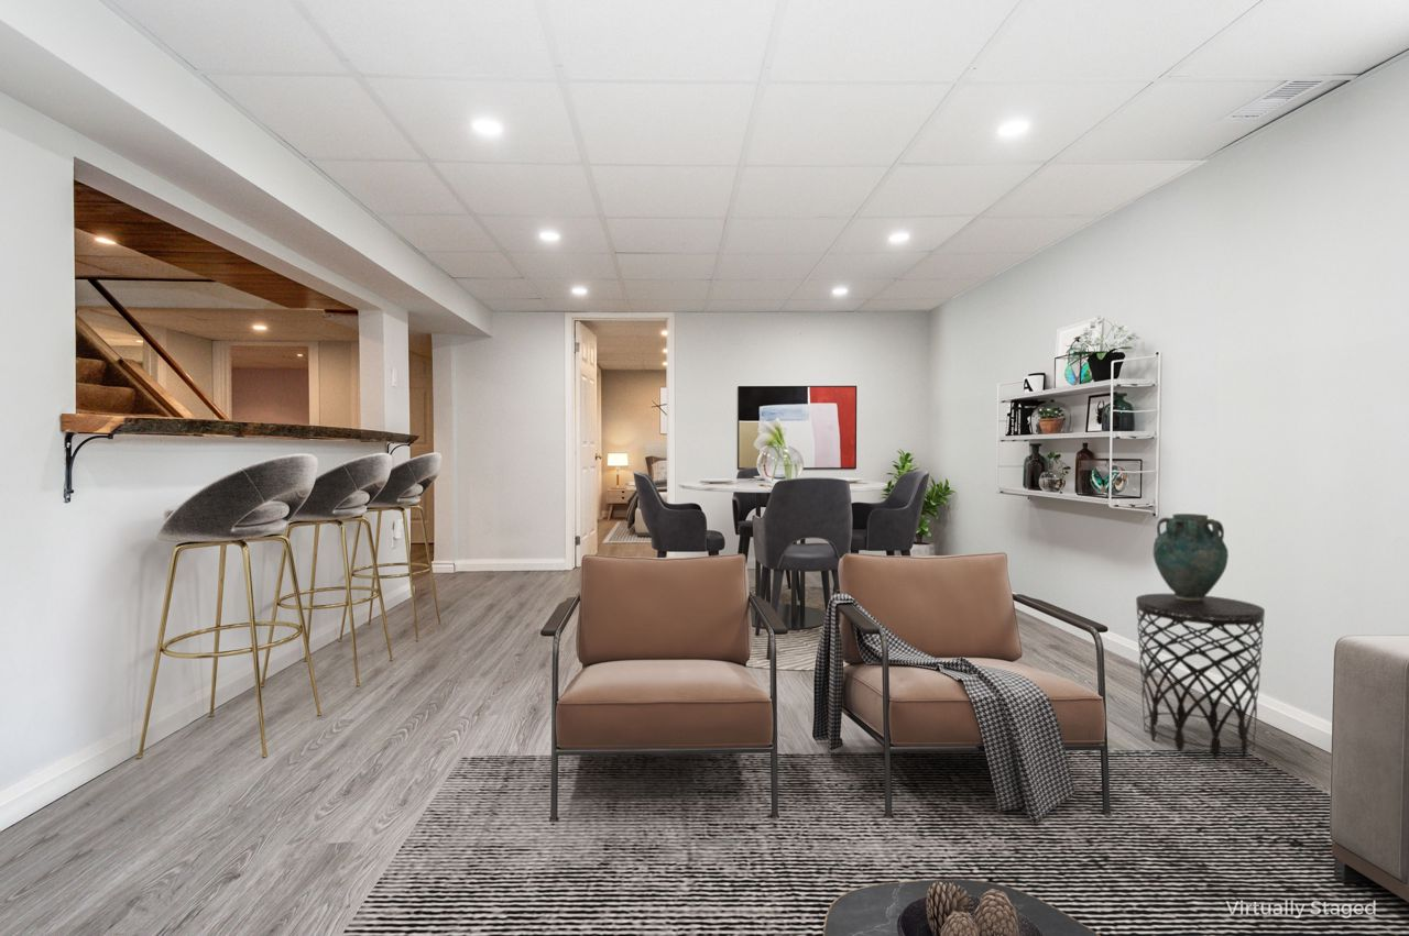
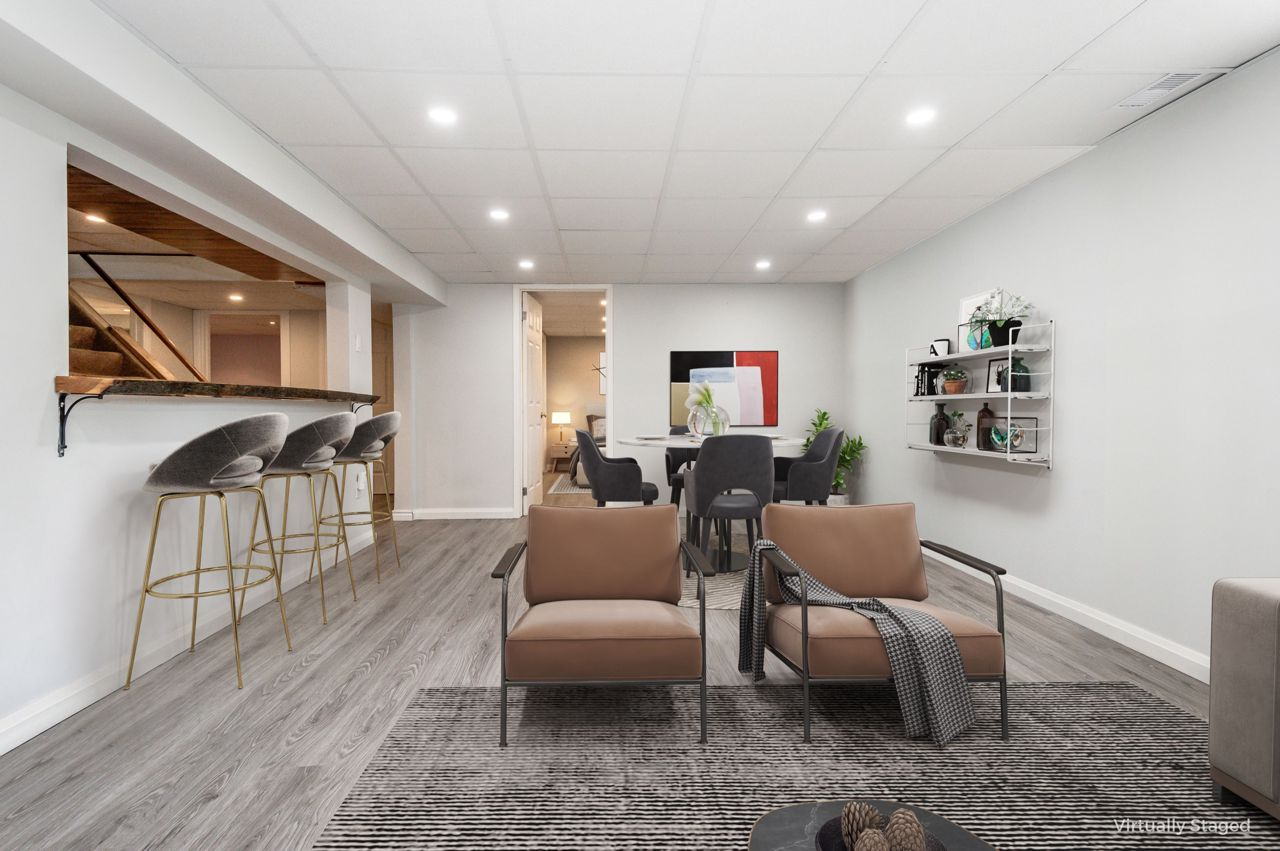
- vase [1153,513,1230,601]
- side table [1135,593,1266,760]
